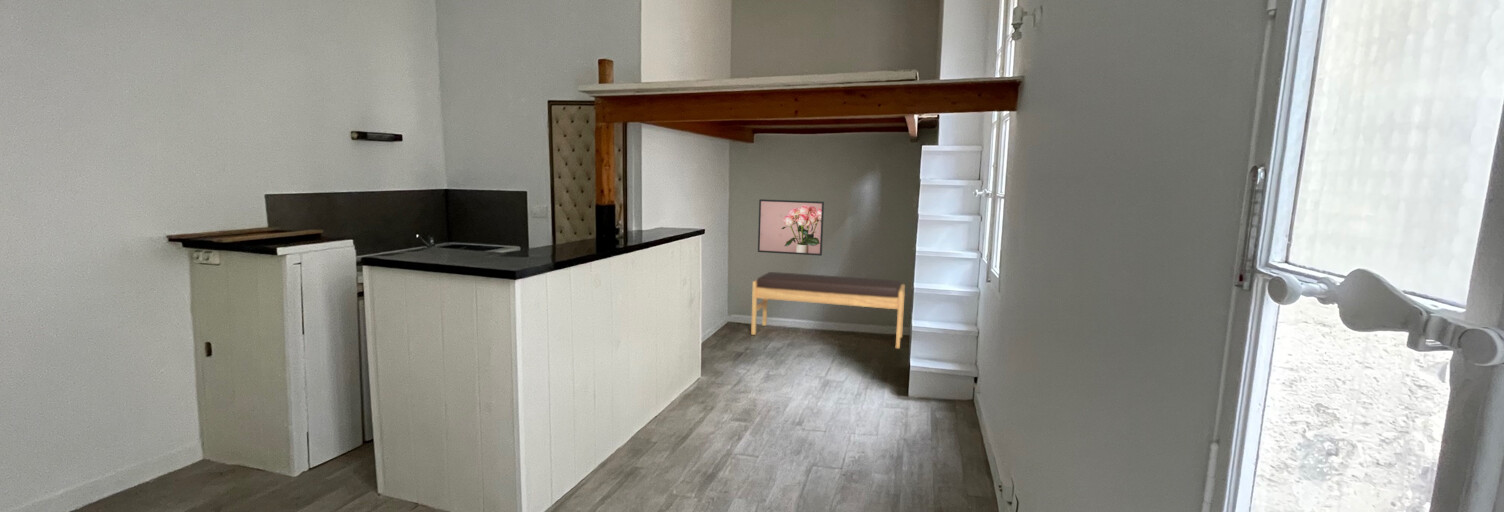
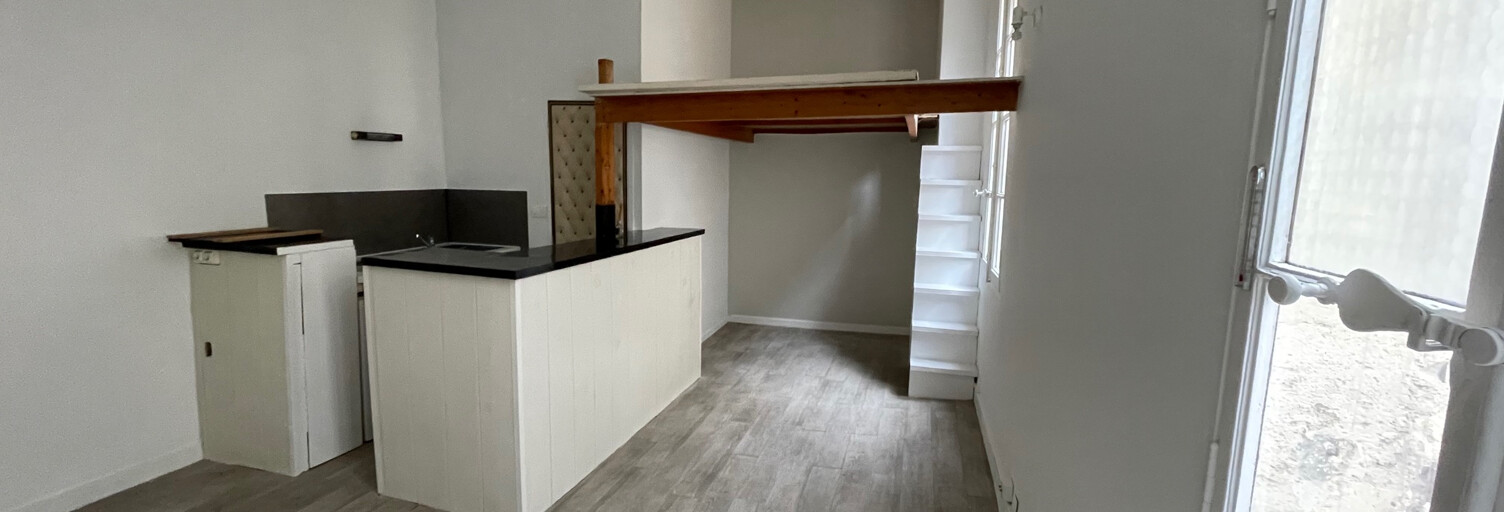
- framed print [757,198,825,257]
- bench [750,271,906,349]
